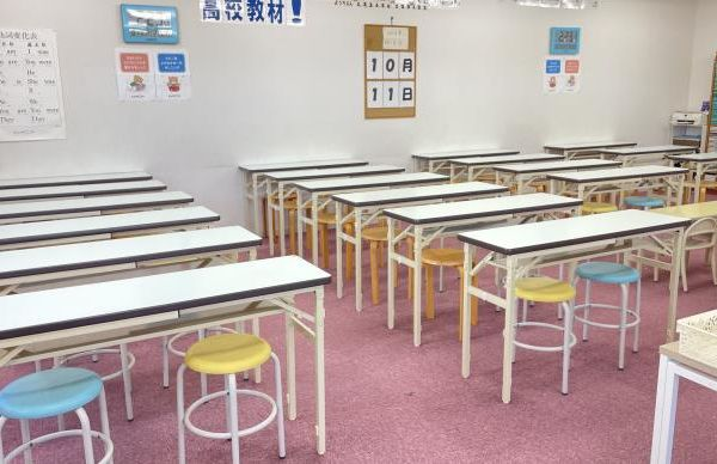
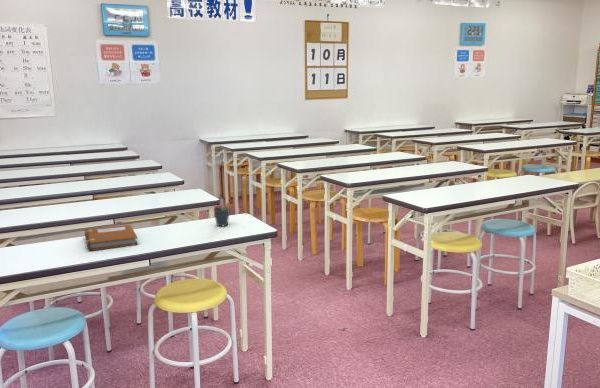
+ pen holder [212,197,231,227]
+ notebook [84,224,139,251]
